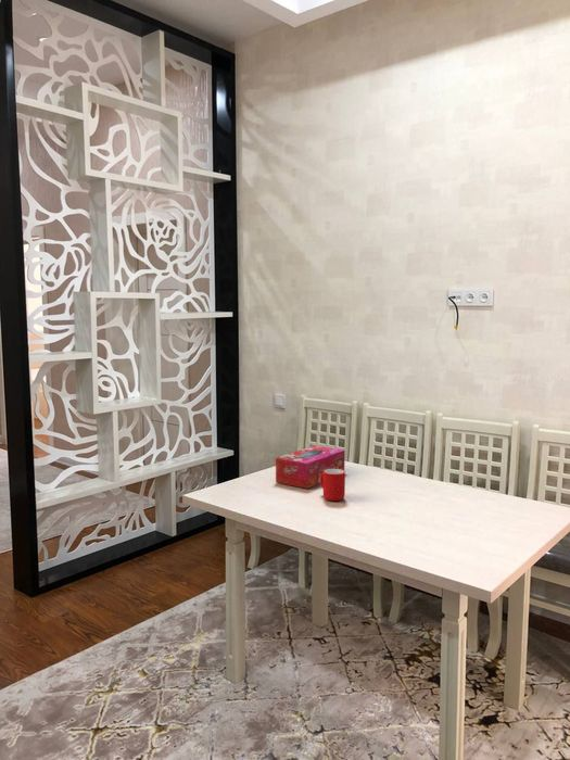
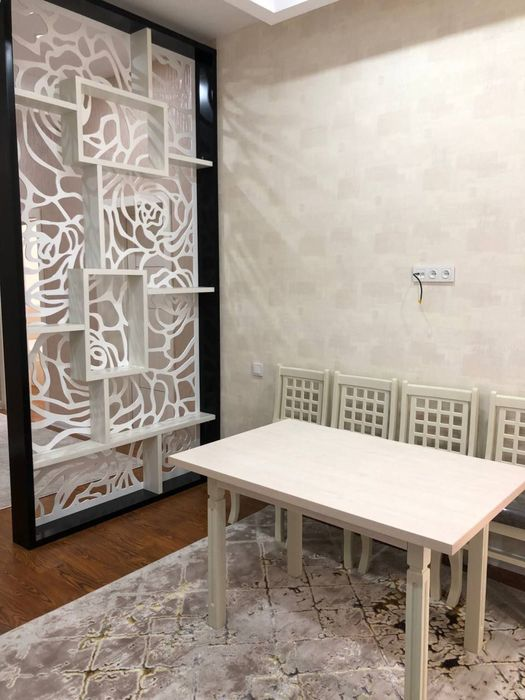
- cup [319,469,346,502]
- tissue box [275,444,346,490]
